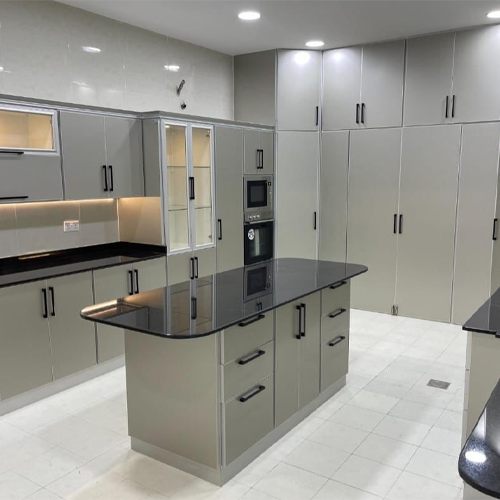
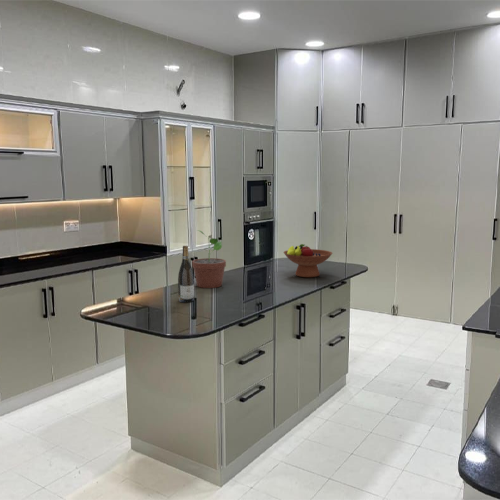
+ wine bottle [177,245,195,303]
+ potted plant [191,229,227,289]
+ fruit bowl [283,243,333,278]
